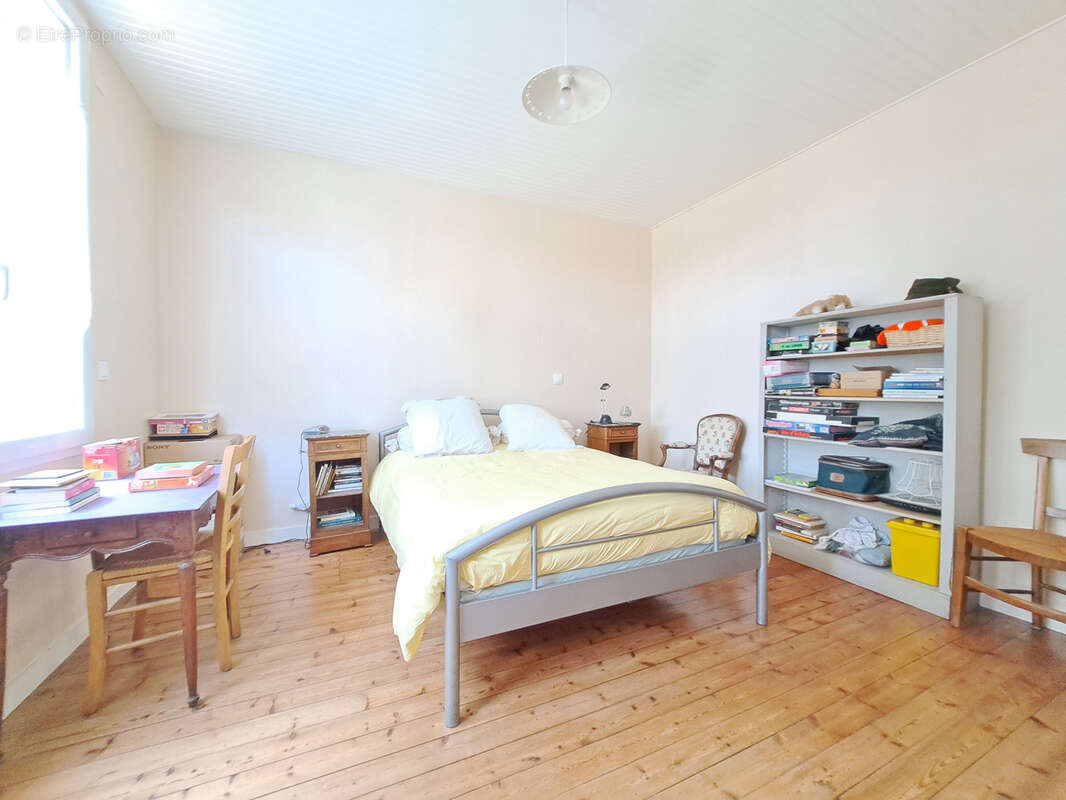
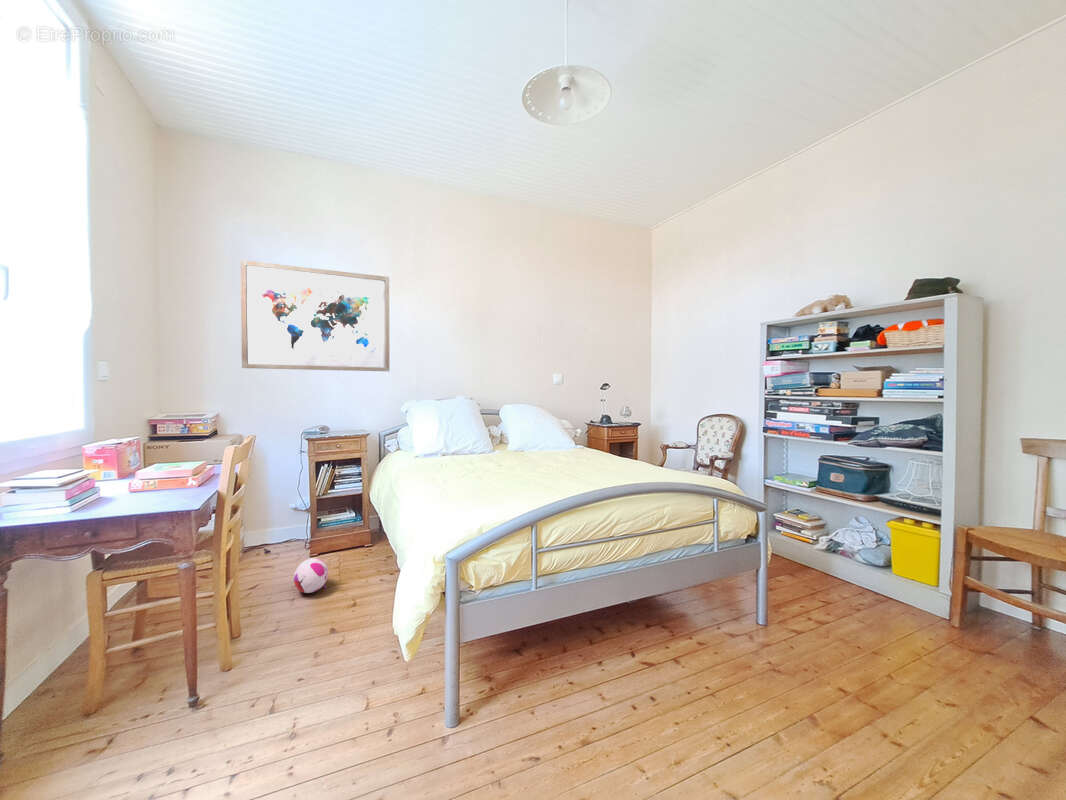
+ plush toy [293,557,329,594]
+ wall art [240,259,391,372]
